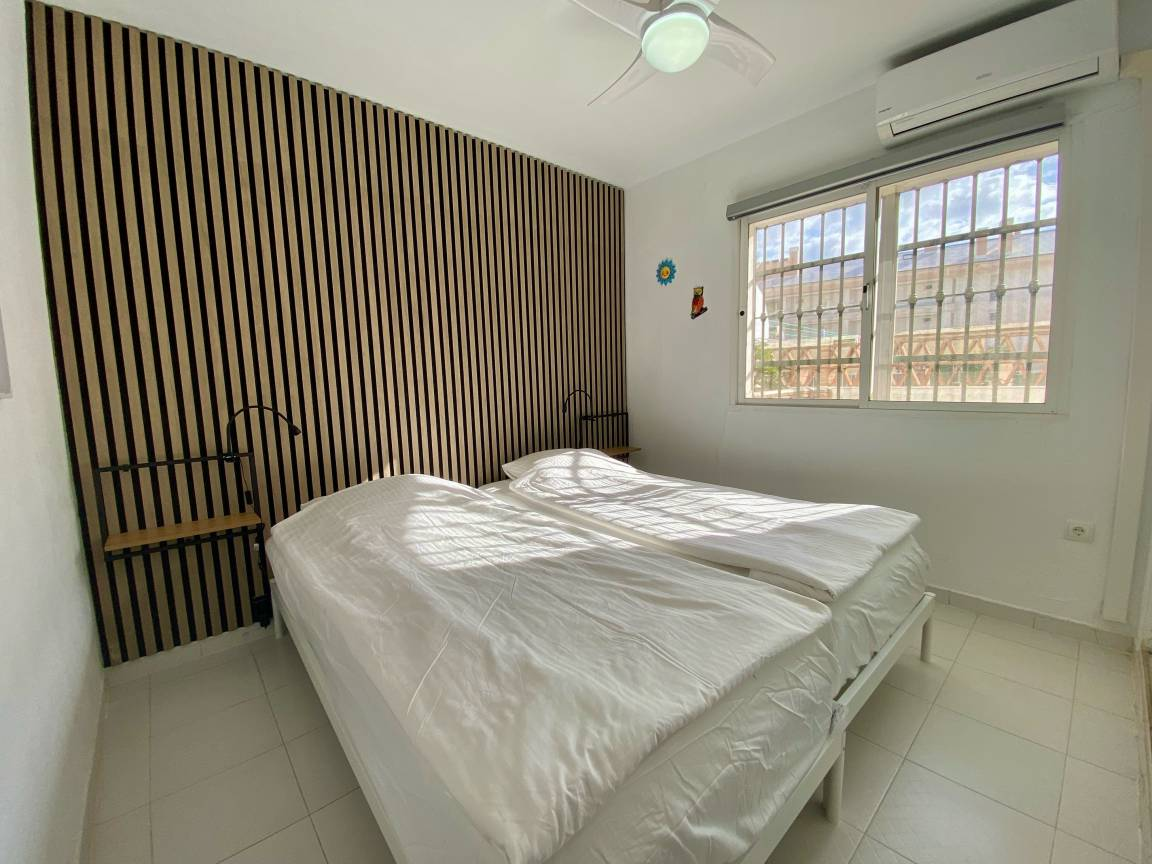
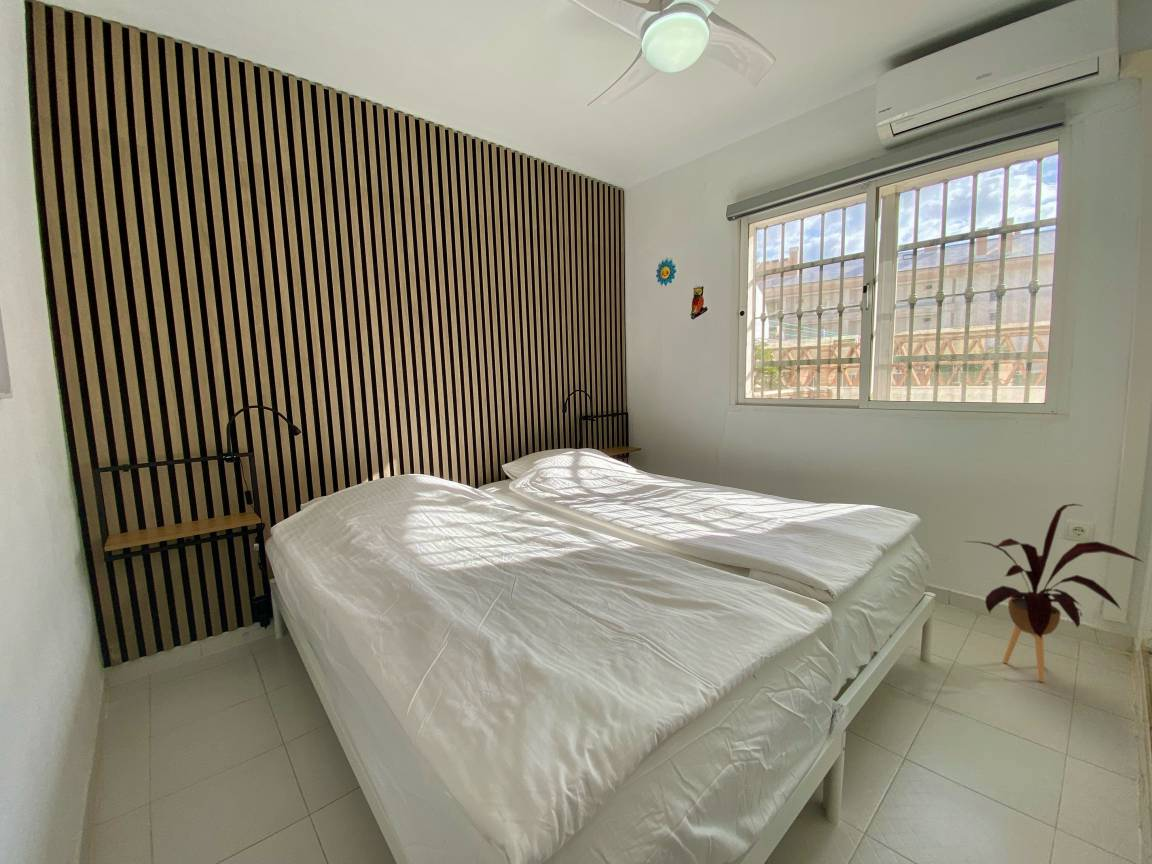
+ house plant [964,503,1144,683]
